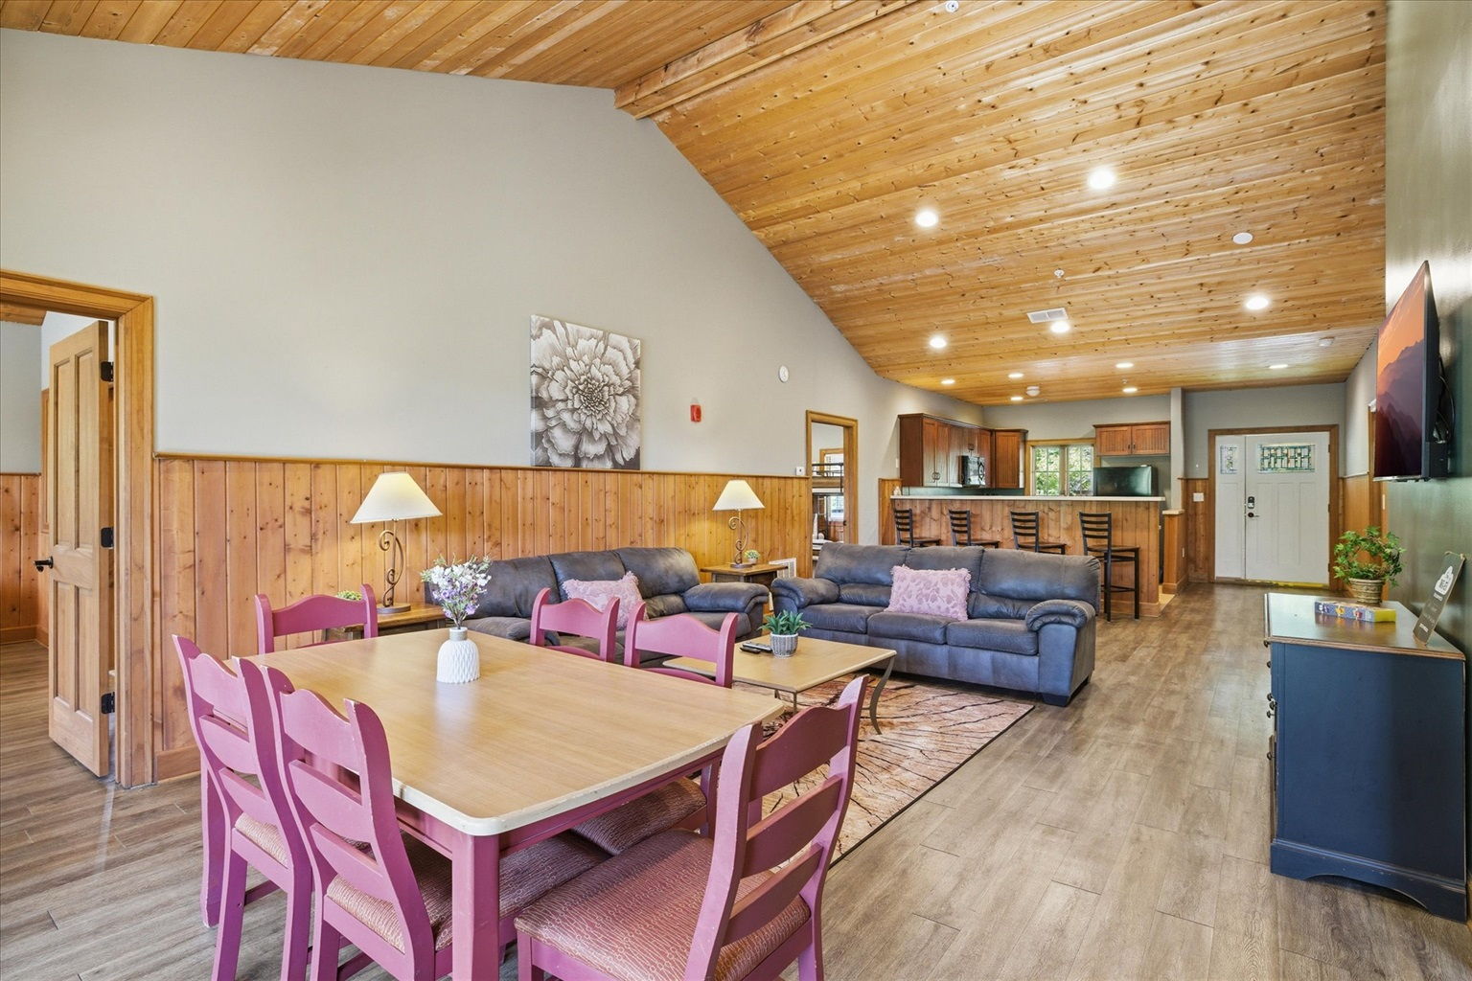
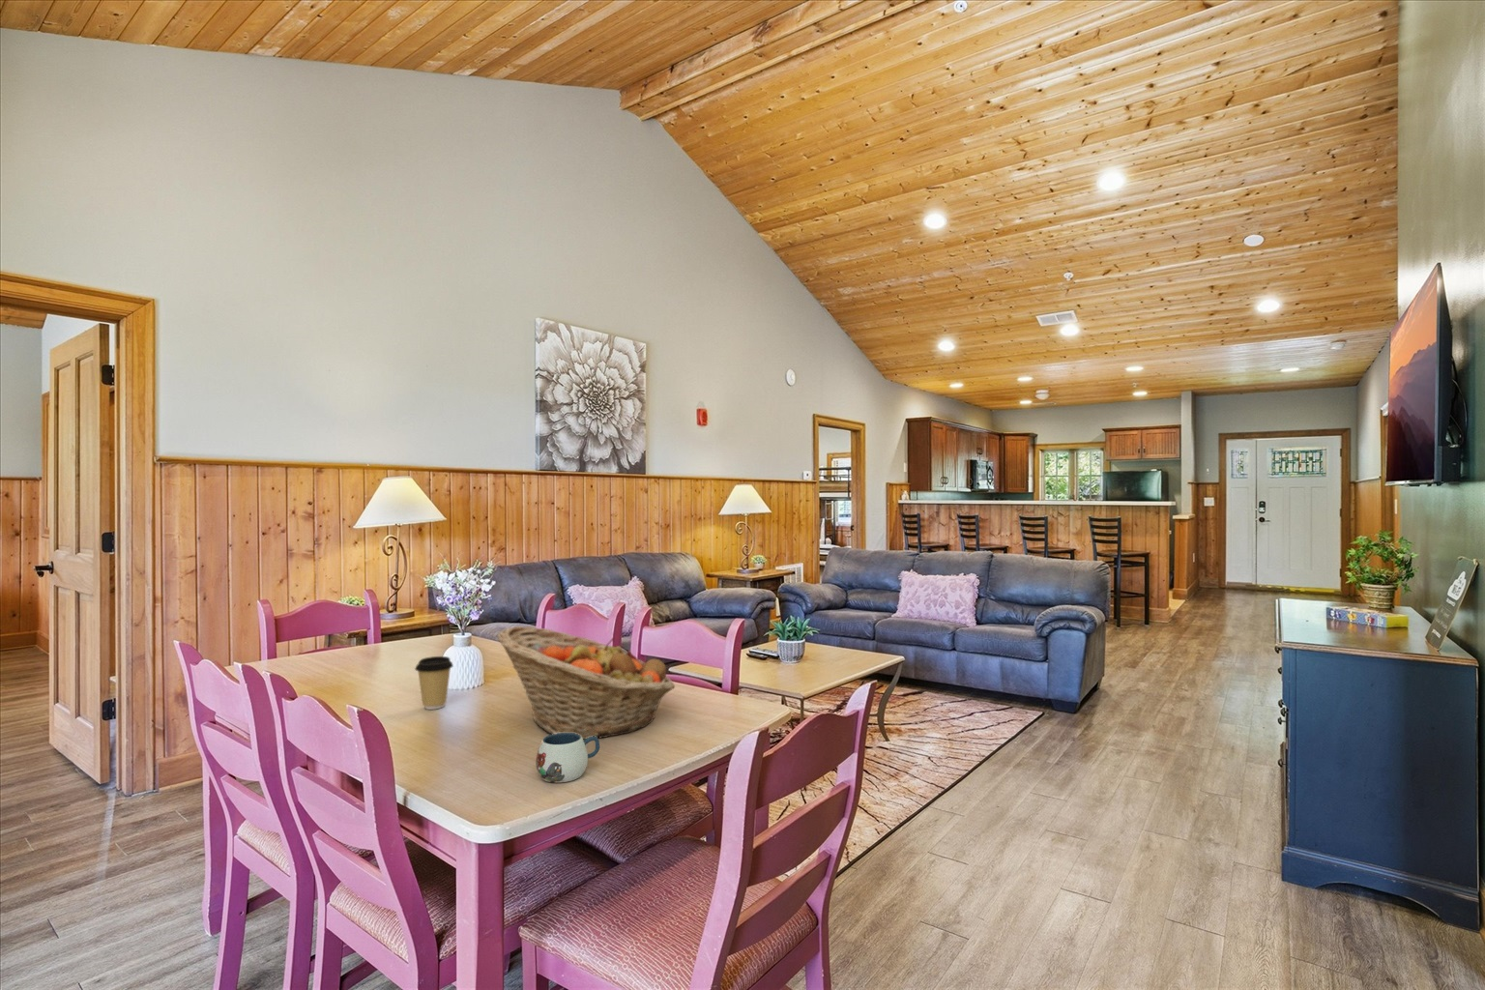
+ coffee cup [413,655,454,710]
+ fruit basket [496,625,676,739]
+ mug [535,733,600,783]
